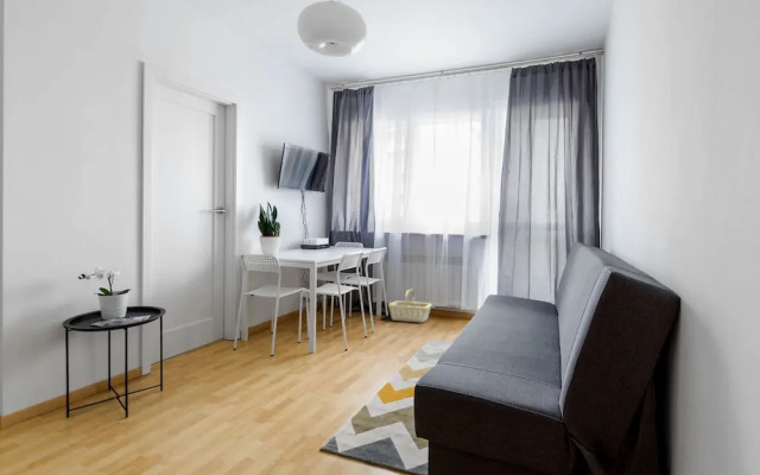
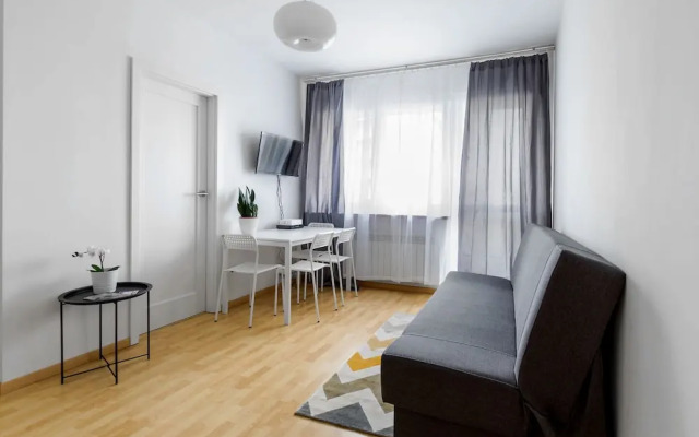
- basket [387,289,433,324]
